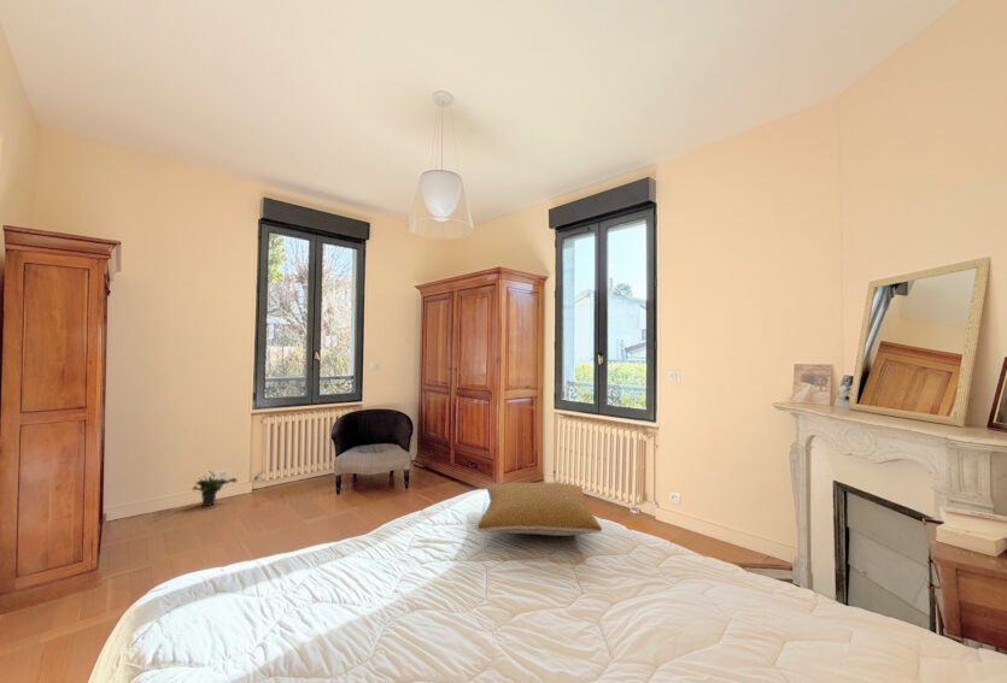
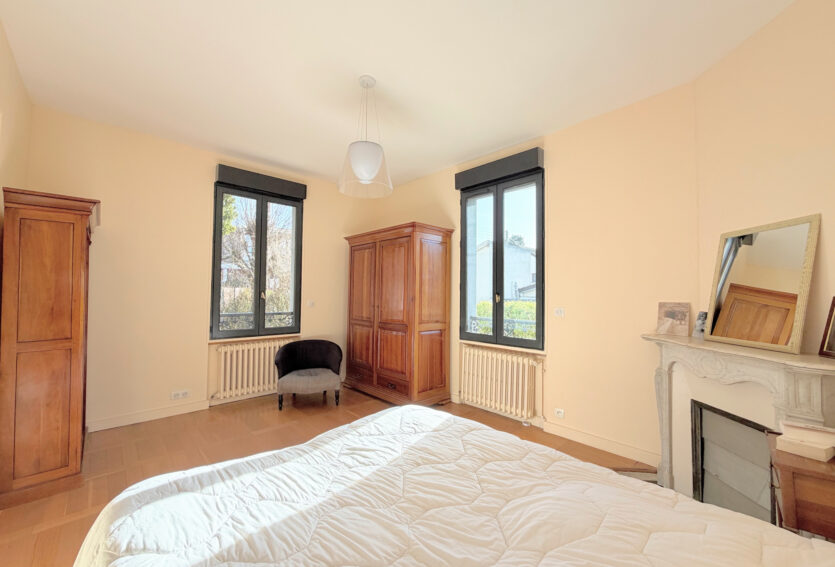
- pillow [476,482,603,537]
- potted plant [191,470,238,507]
